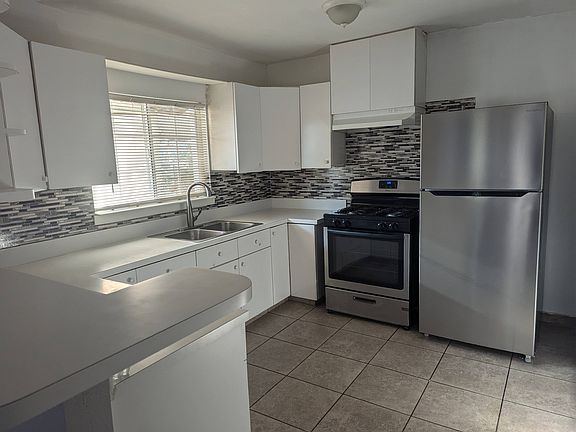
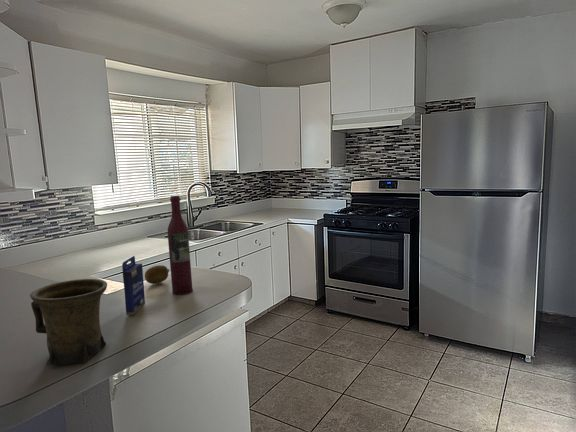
+ small box [121,255,146,316]
+ mug [29,278,108,366]
+ wine bottle [167,194,193,295]
+ fruit [144,264,169,285]
